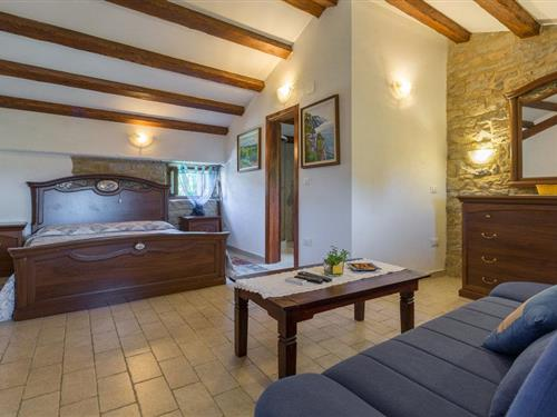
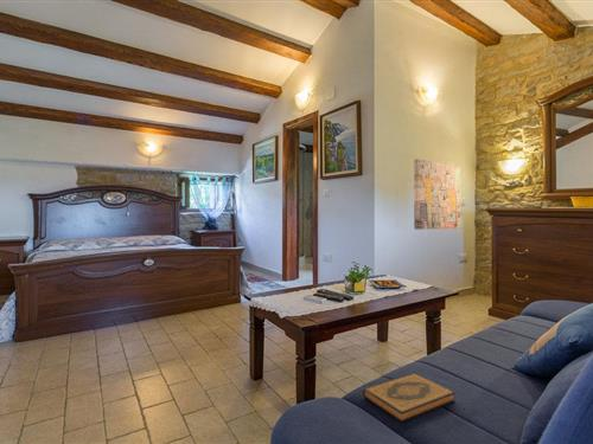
+ hardback book [362,372,457,424]
+ wall art [413,157,463,231]
